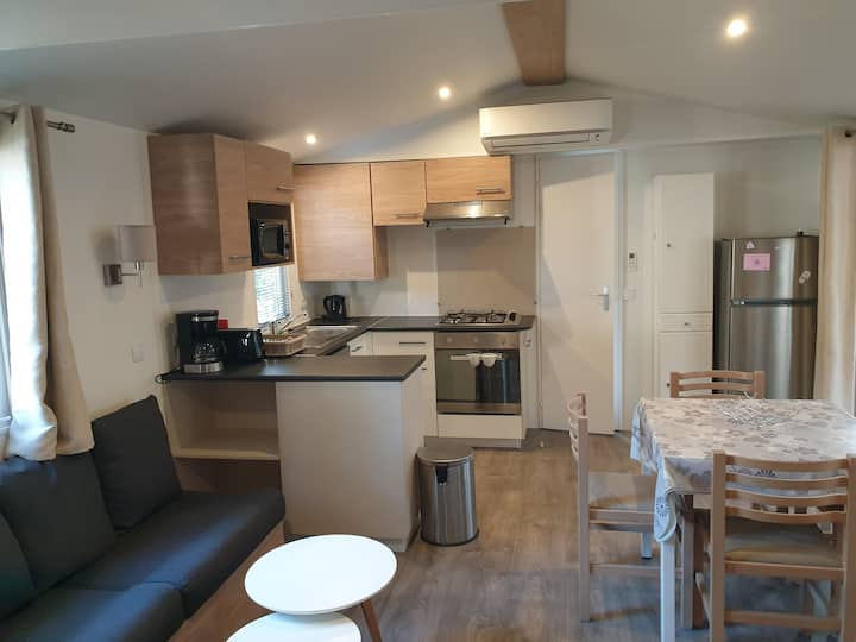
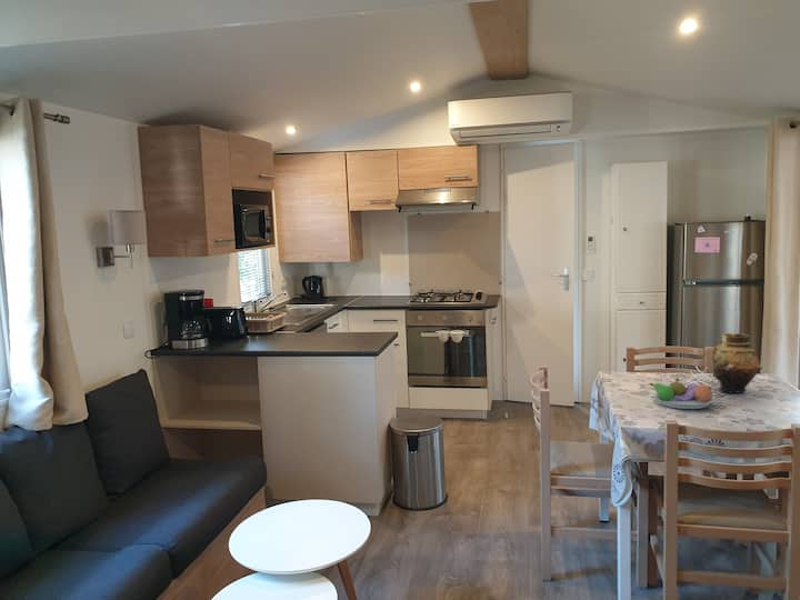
+ vase [711,332,763,394]
+ fruit bowl [649,377,716,410]
